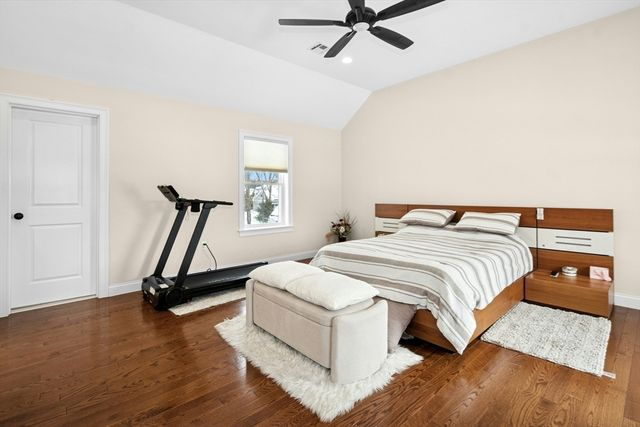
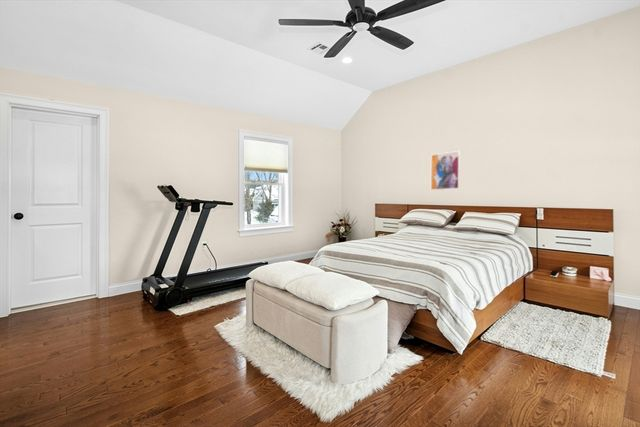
+ wall art [430,150,461,191]
